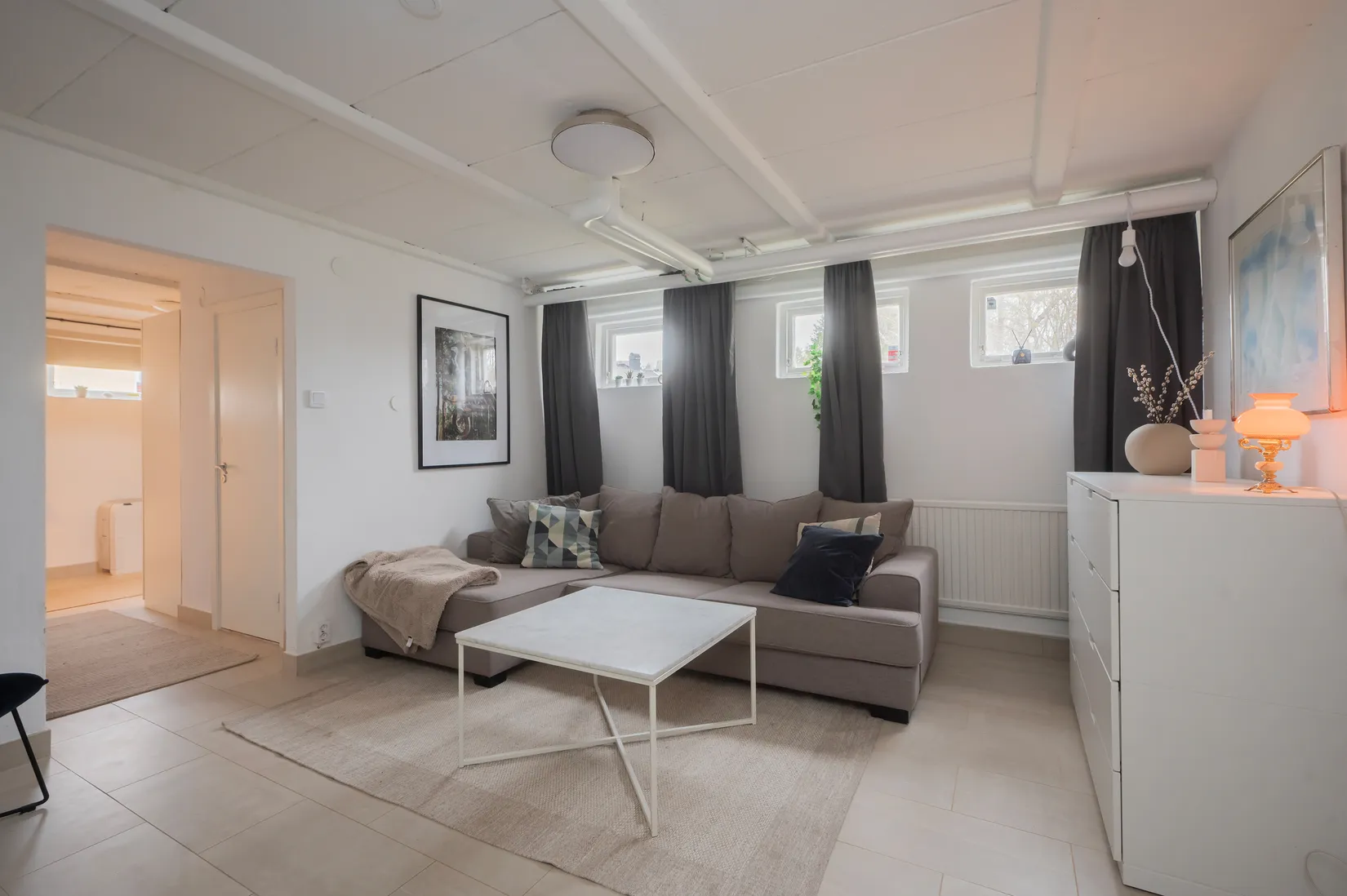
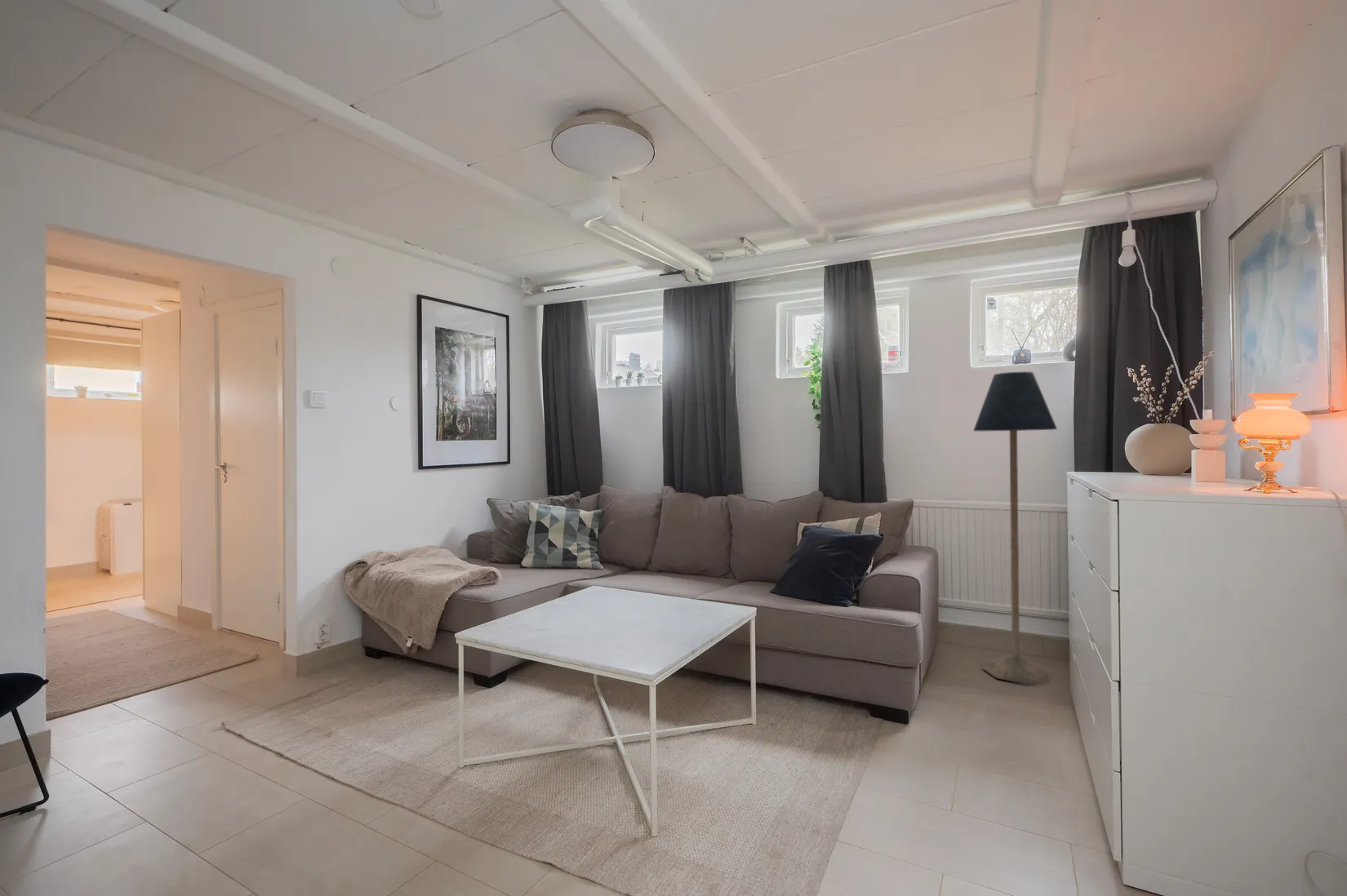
+ floor lamp [972,370,1058,685]
